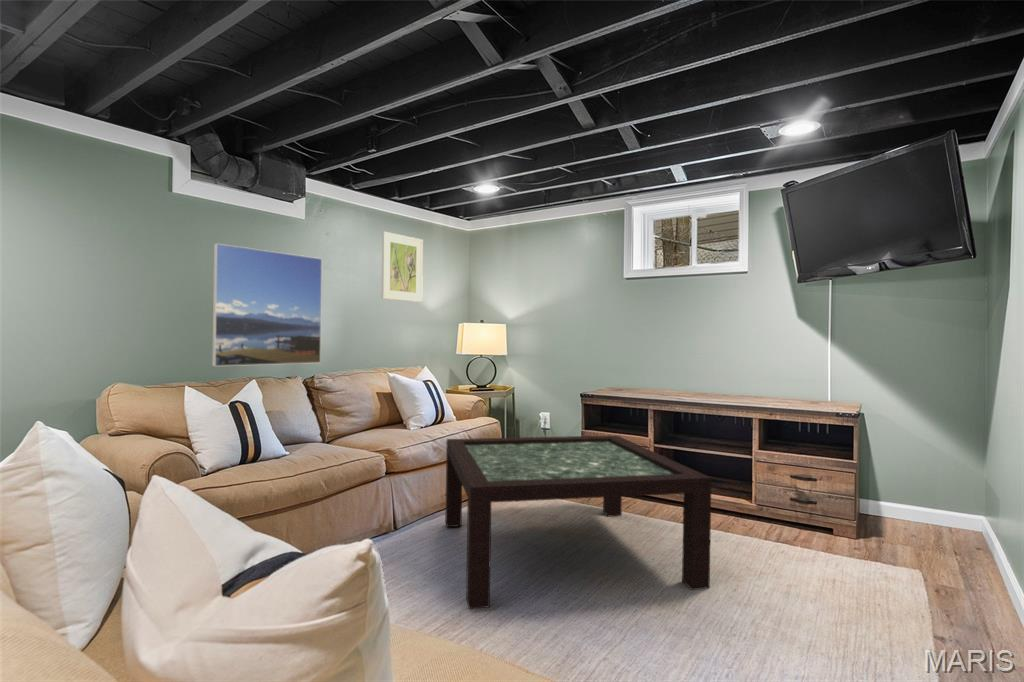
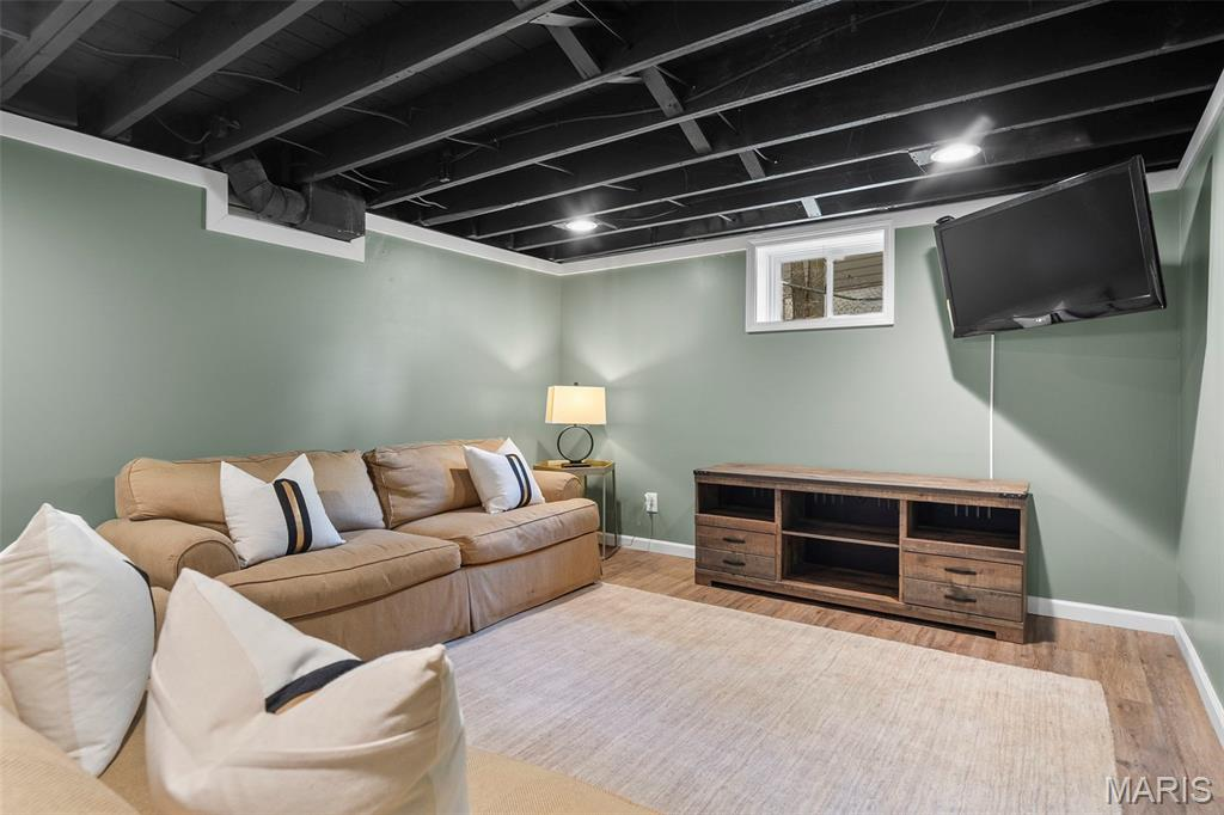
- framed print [211,242,323,367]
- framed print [380,231,424,303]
- coffee table [444,434,713,610]
